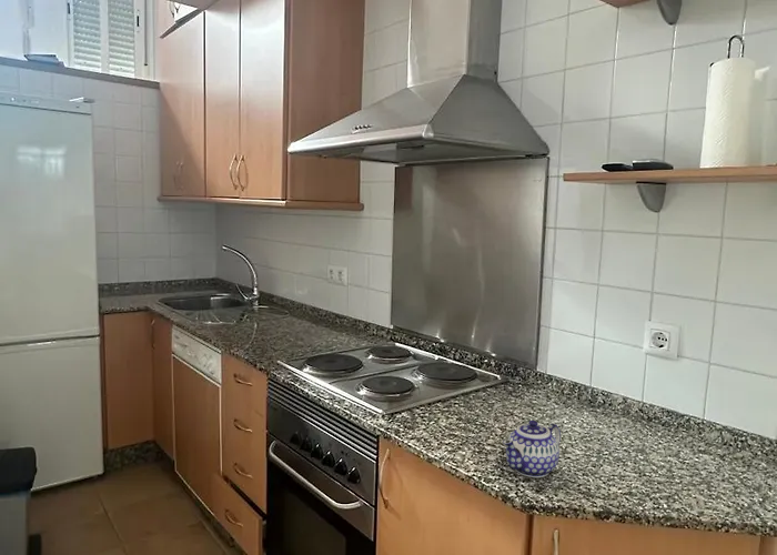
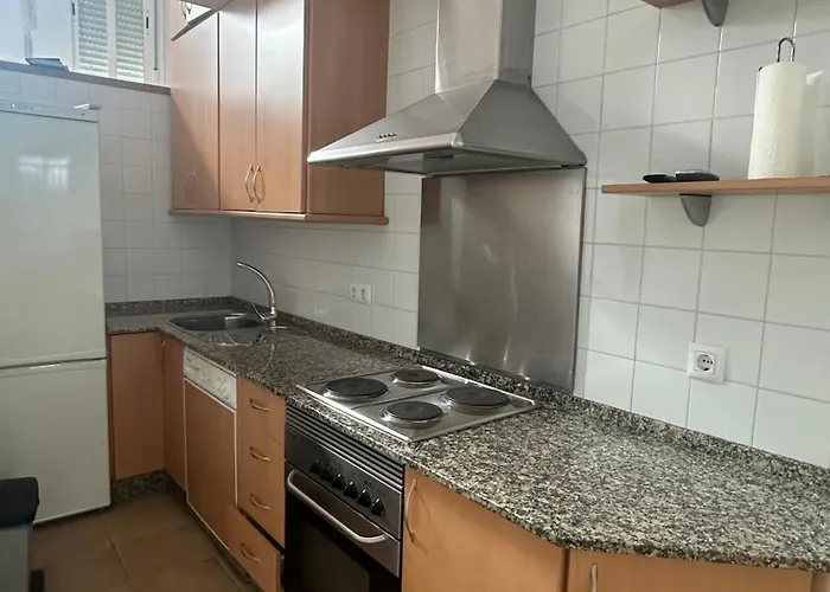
- teapot [502,420,562,478]
